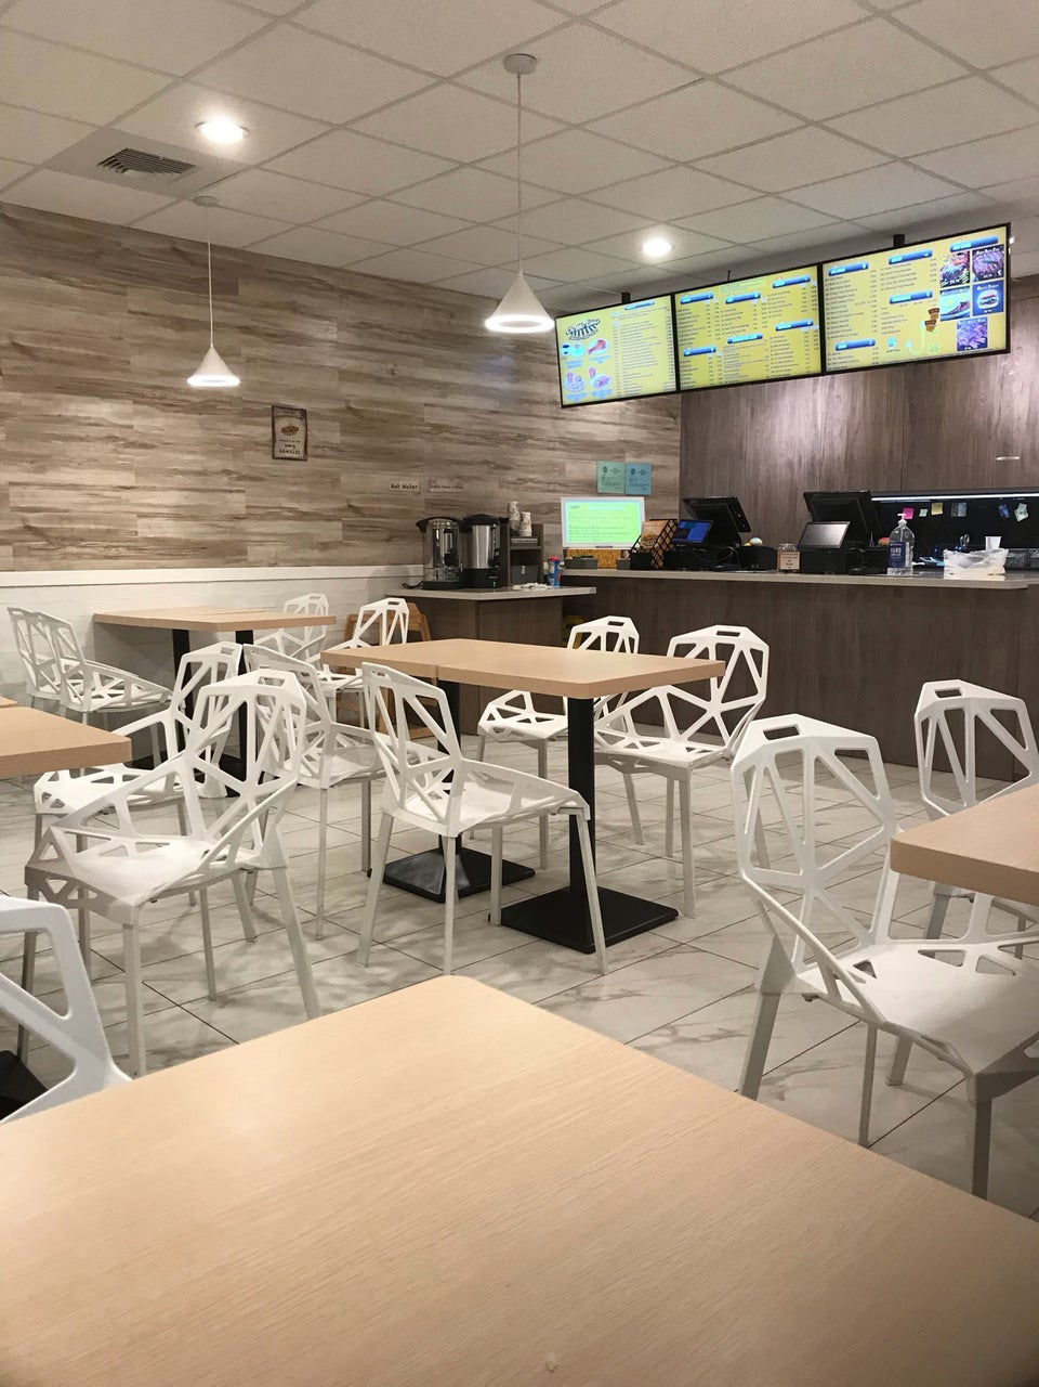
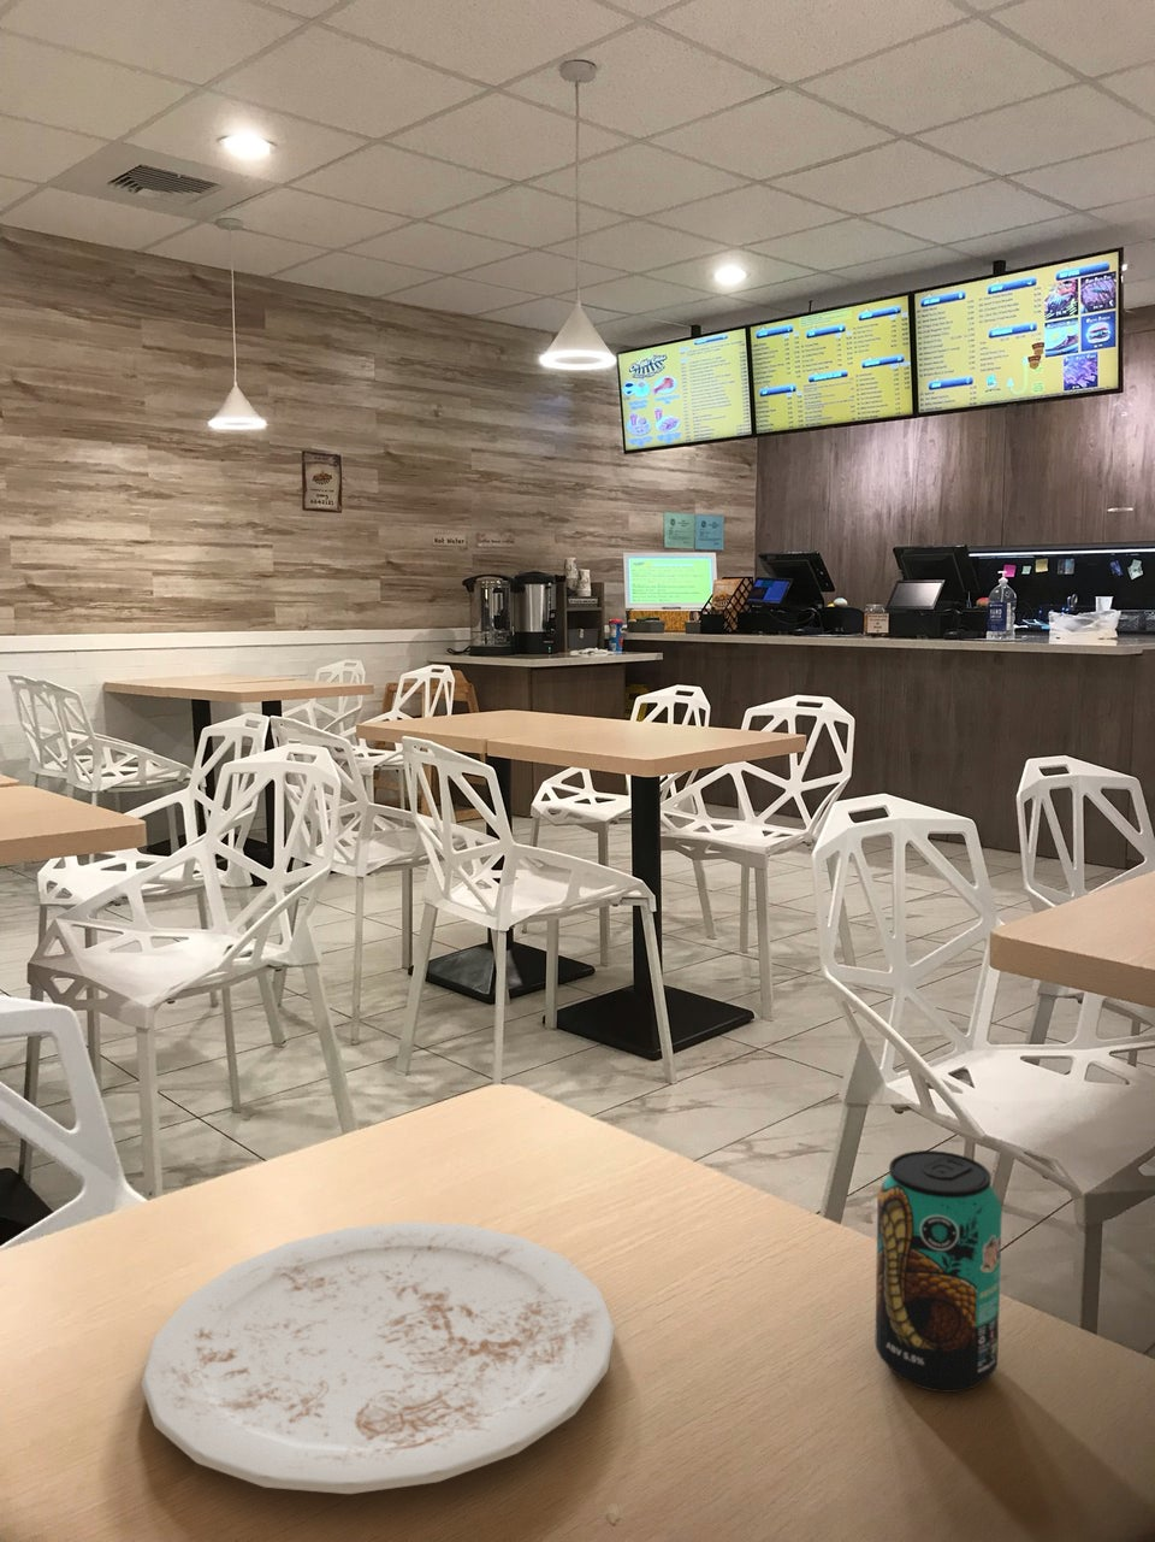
+ plate [140,1220,616,1495]
+ beverage can [874,1150,1003,1394]
